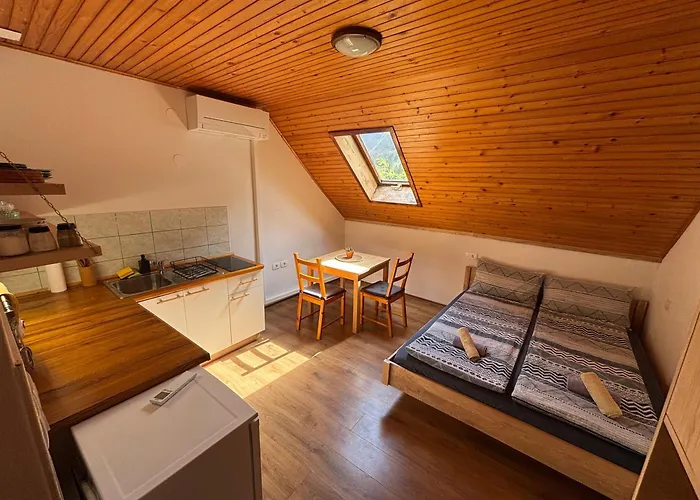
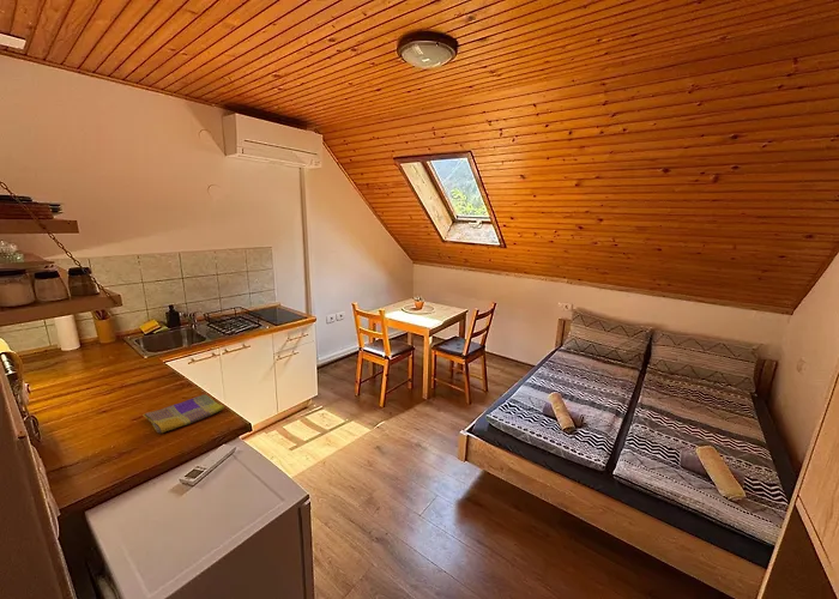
+ dish towel [141,393,225,435]
